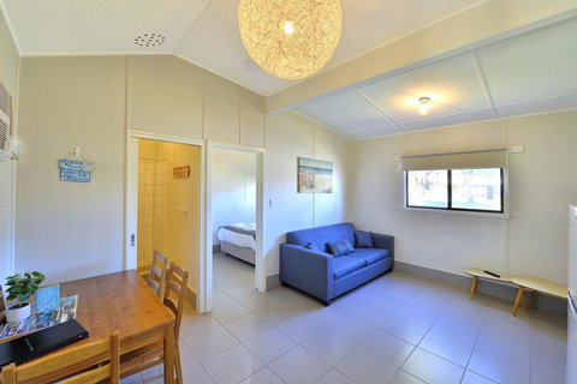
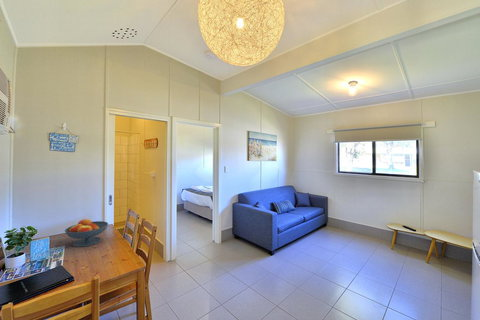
+ fruit bowl [64,218,109,248]
